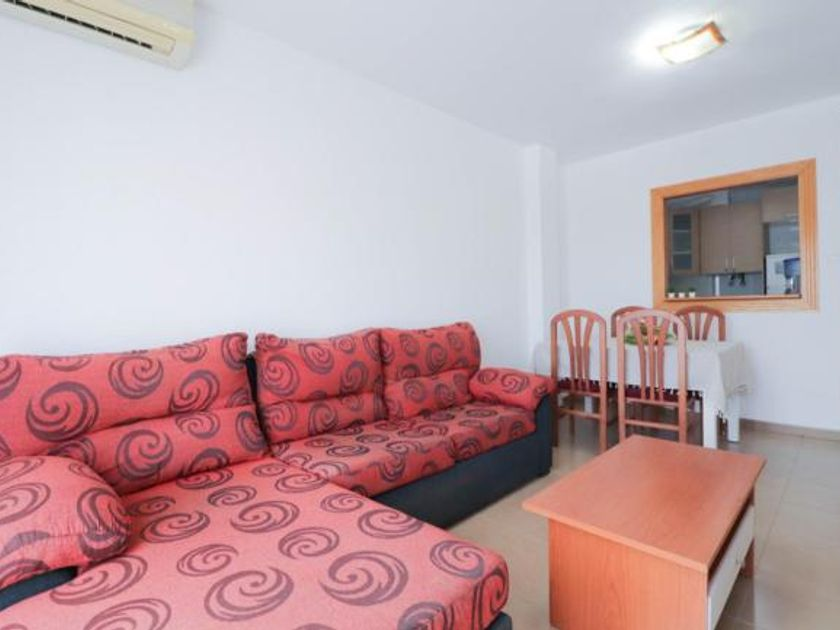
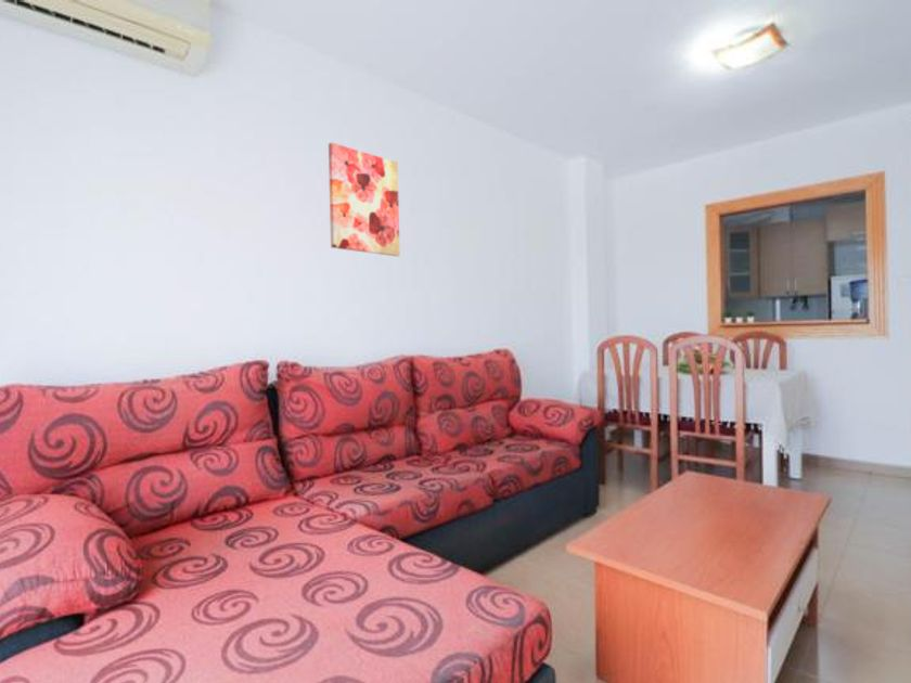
+ wall art [328,141,401,257]
